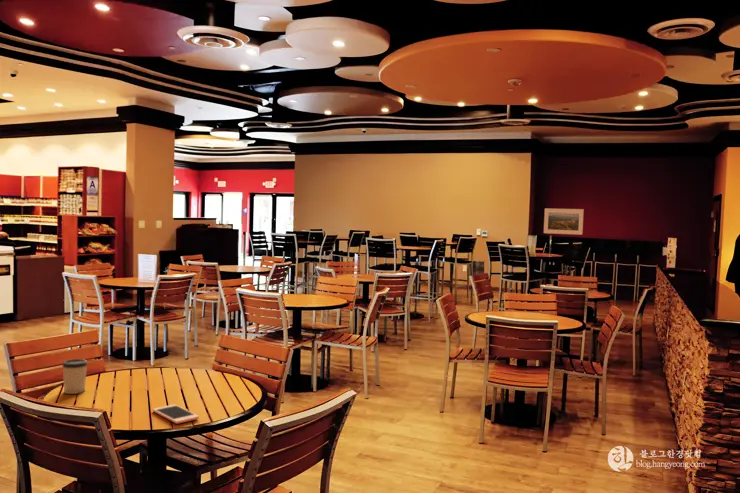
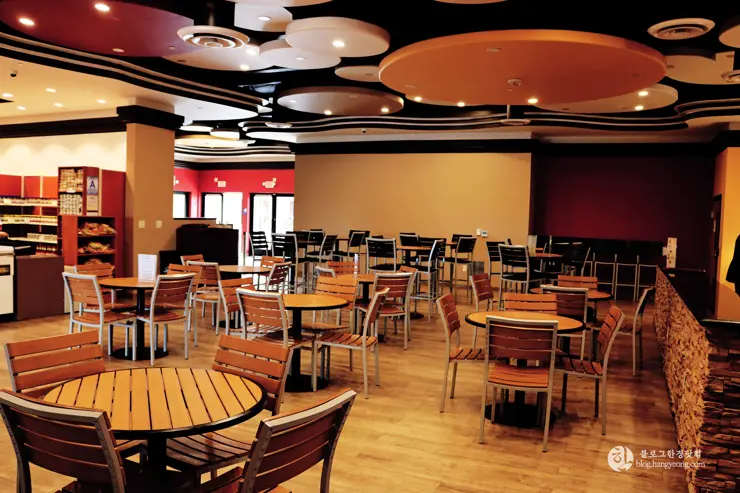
- cell phone [152,404,200,425]
- cup [61,358,89,395]
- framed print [543,207,585,236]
